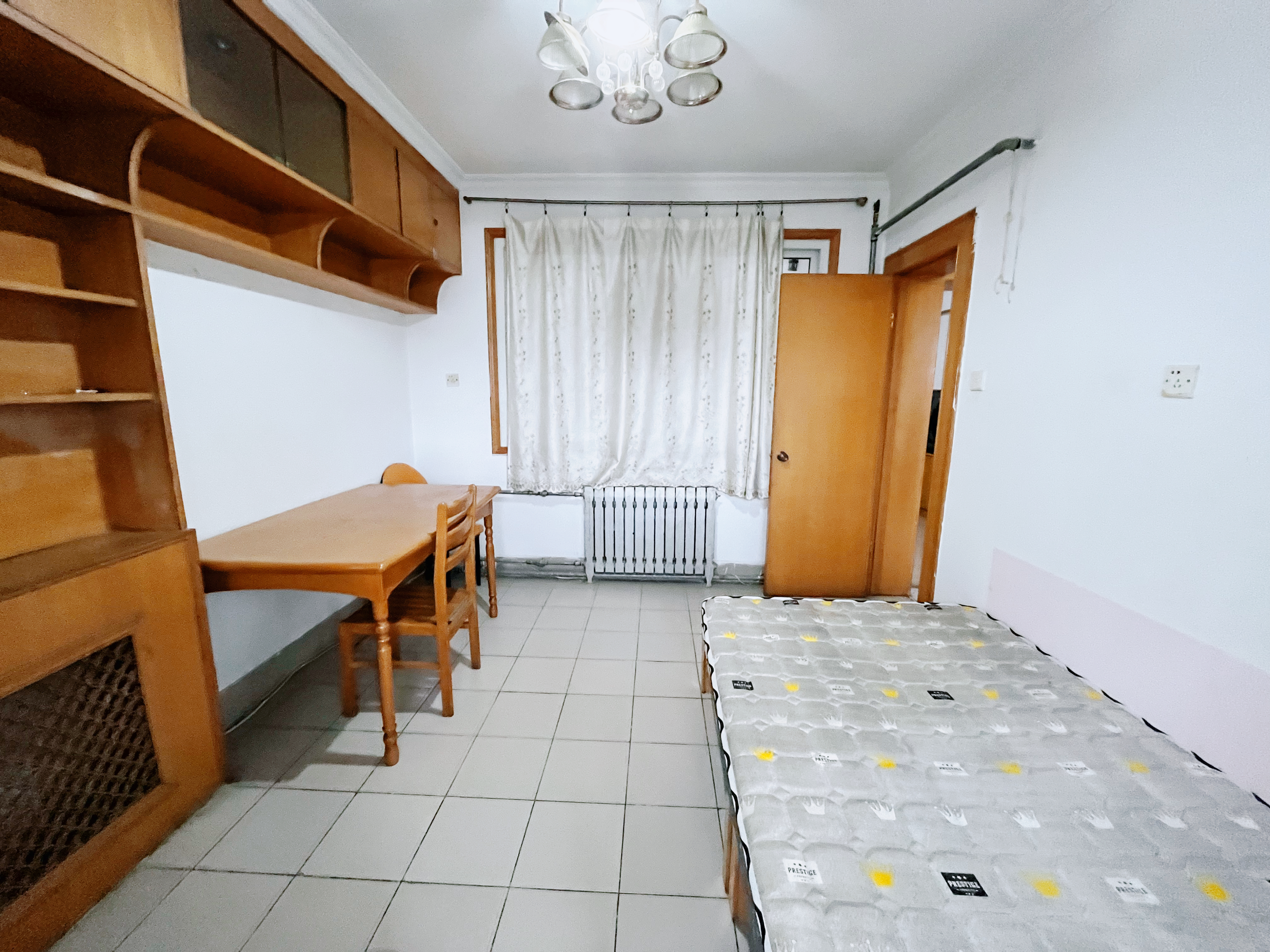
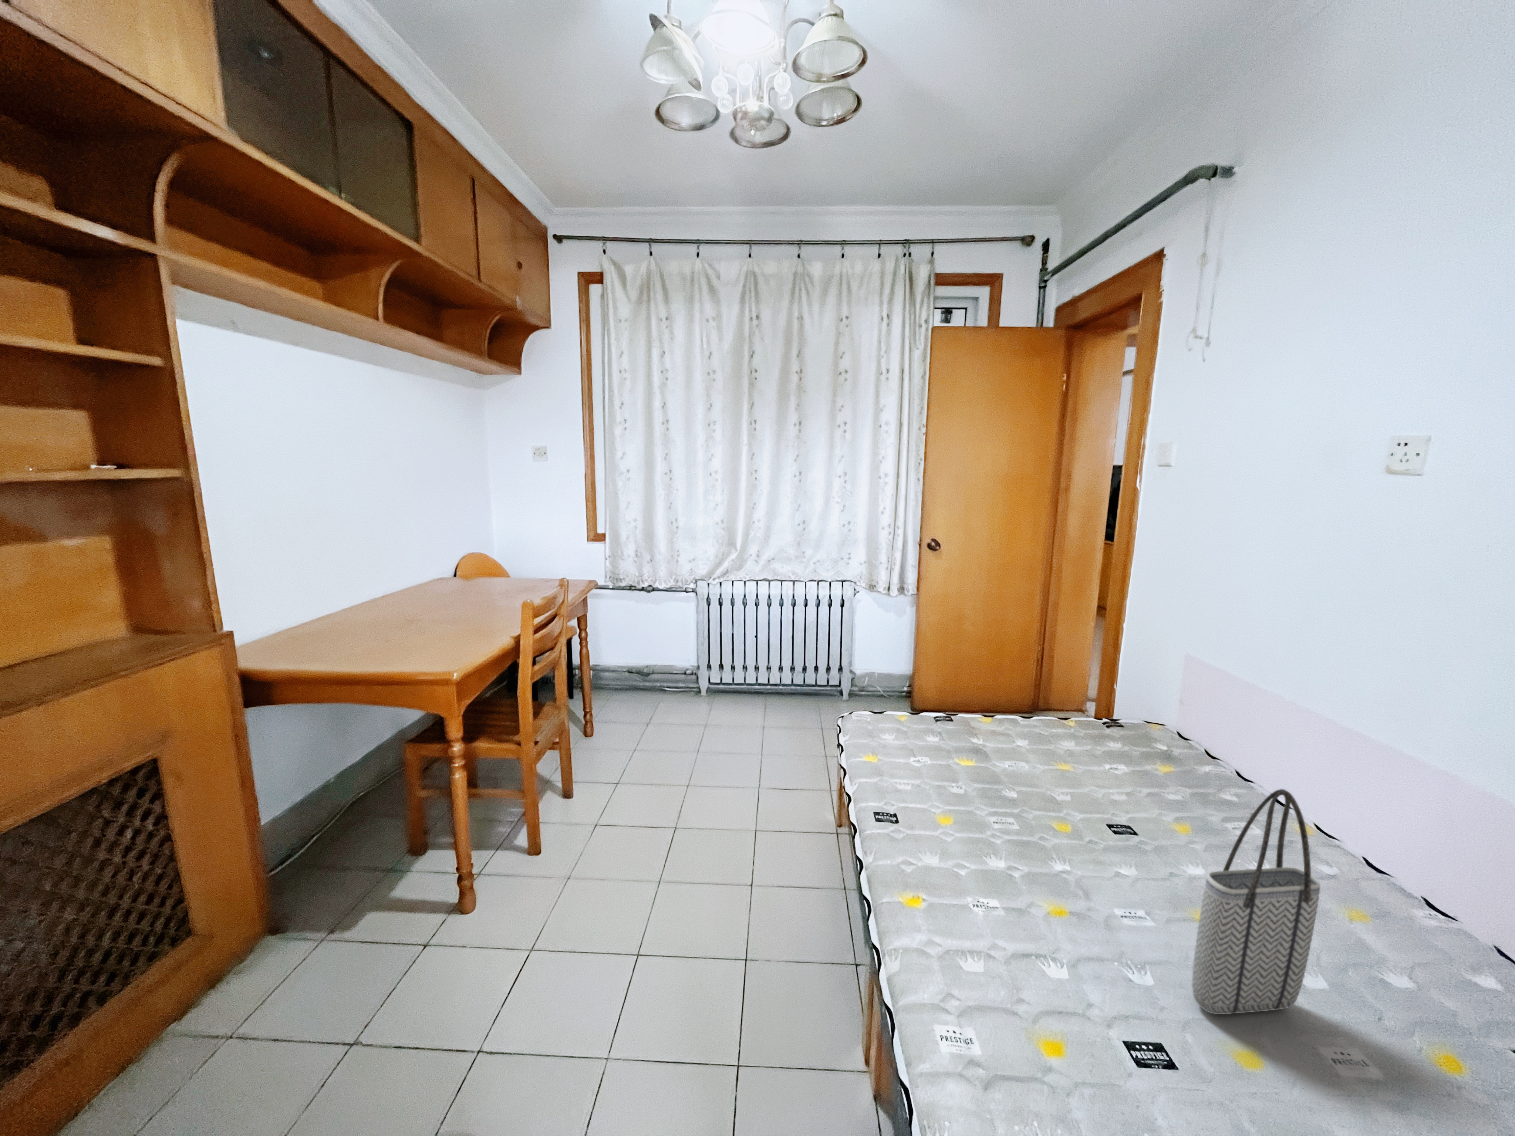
+ tote bag [1192,789,1321,1014]
